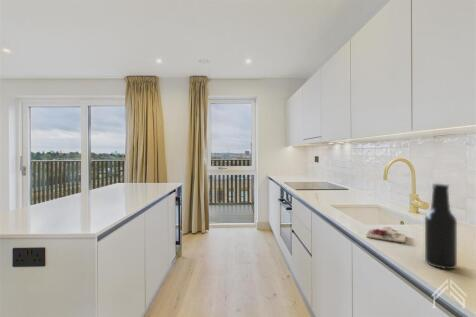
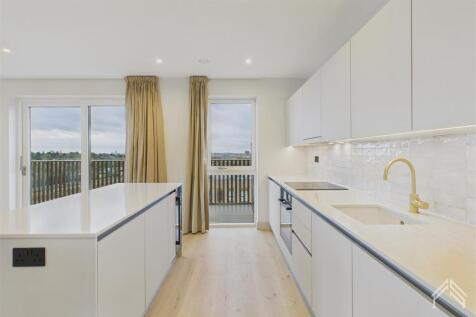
- beer bottle [424,183,458,270]
- cutting board [365,226,406,244]
